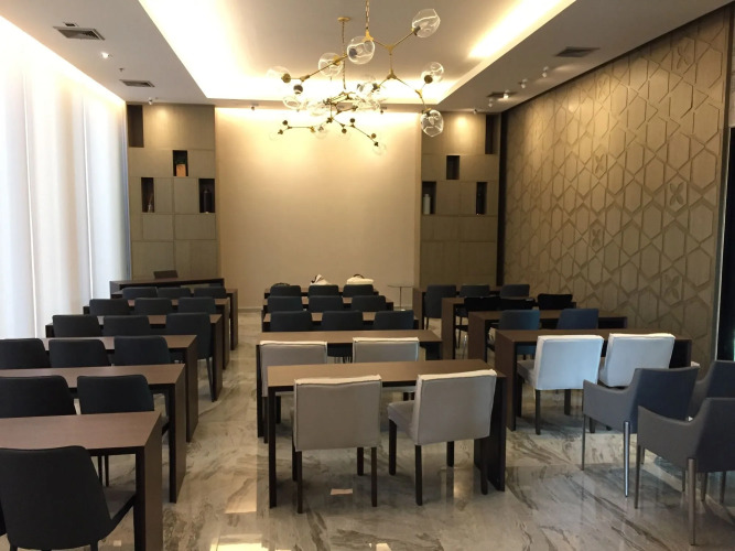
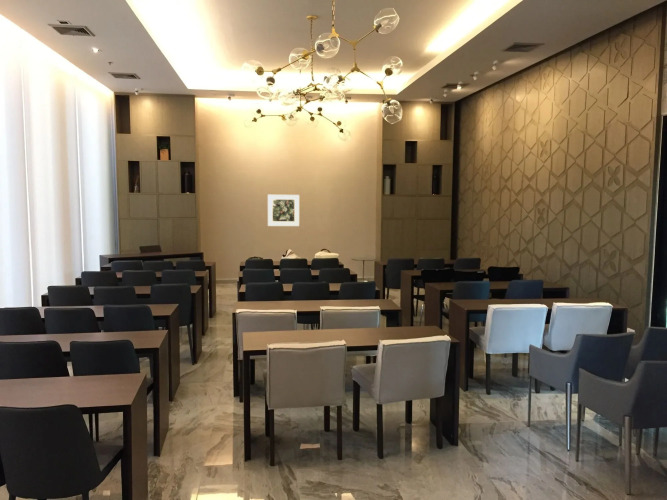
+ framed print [267,194,300,227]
